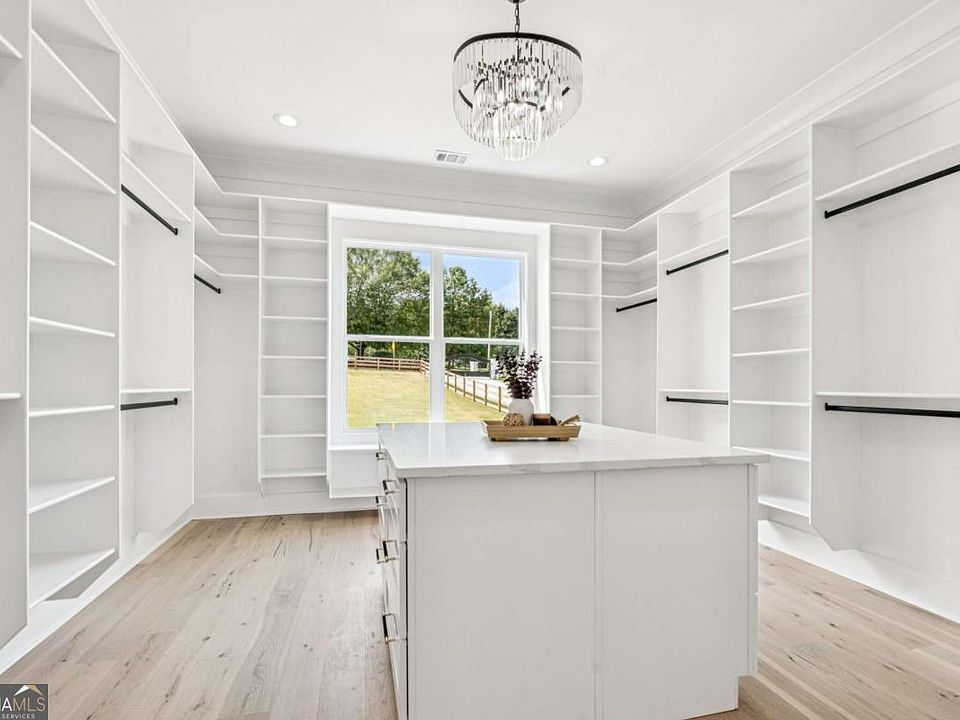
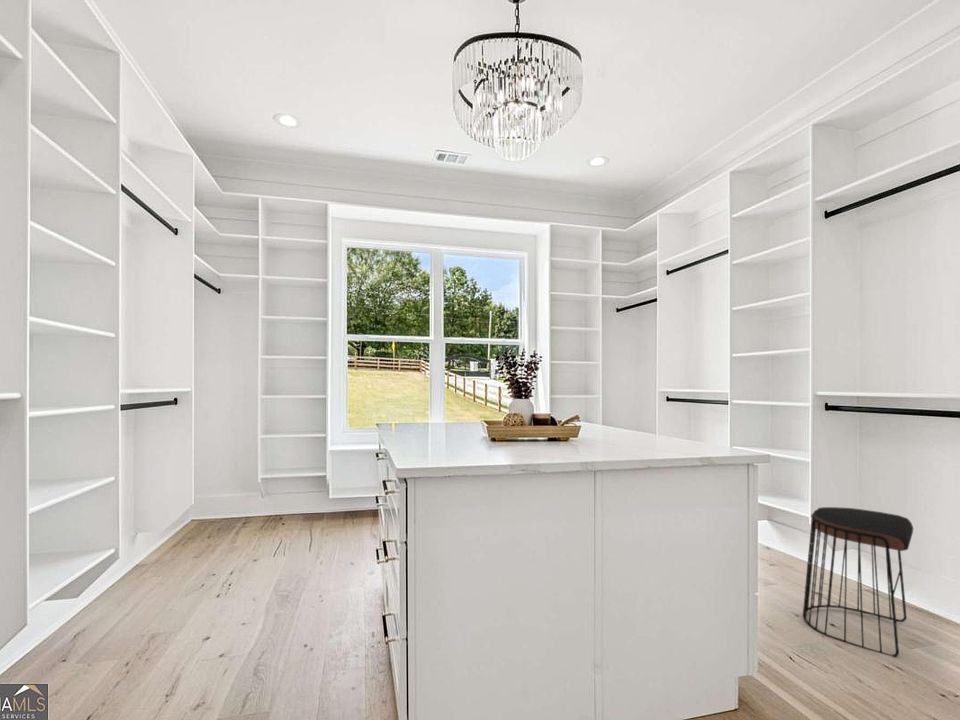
+ stool [801,506,914,658]
